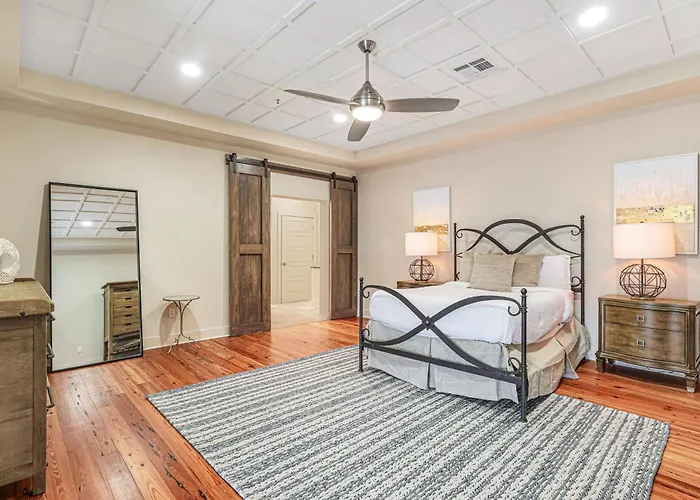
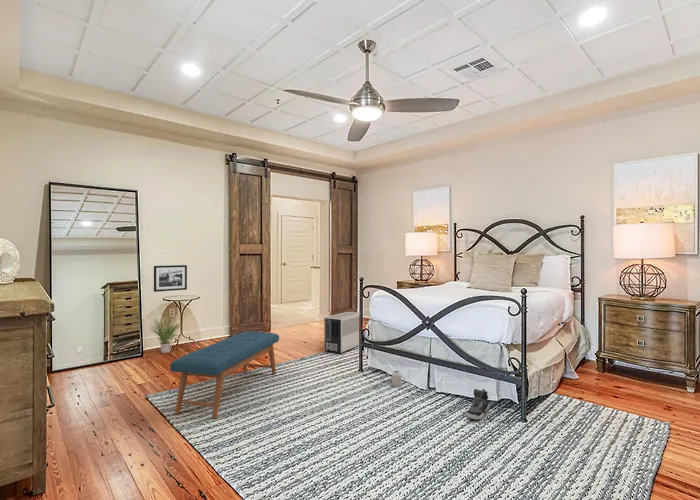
+ air purifier [323,311,360,355]
+ picture frame [153,264,188,293]
+ sneaker [466,388,490,421]
+ bench [169,330,280,419]
+ watering can [383,366,406,388]
+ potted plant [148,314,182,354]
